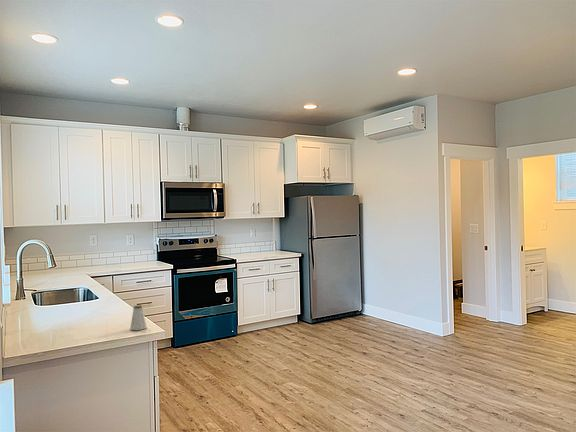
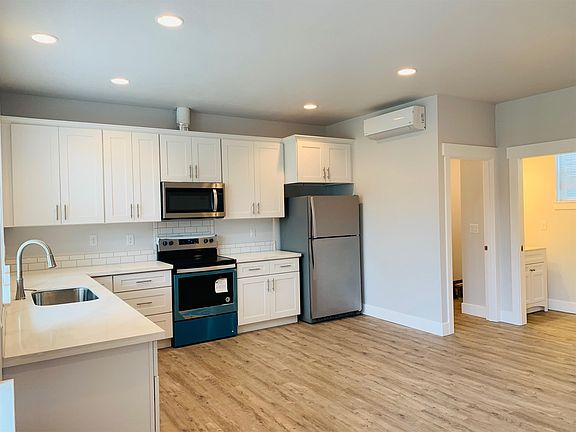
- saltshaker [129,304,148,331]
